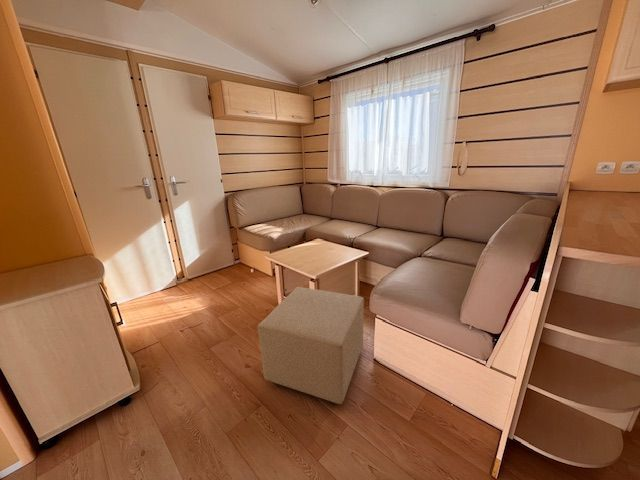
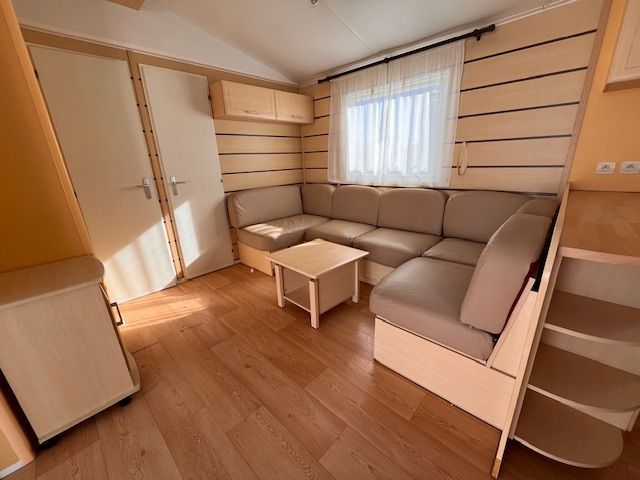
- ottoman [257,286,365,405]
